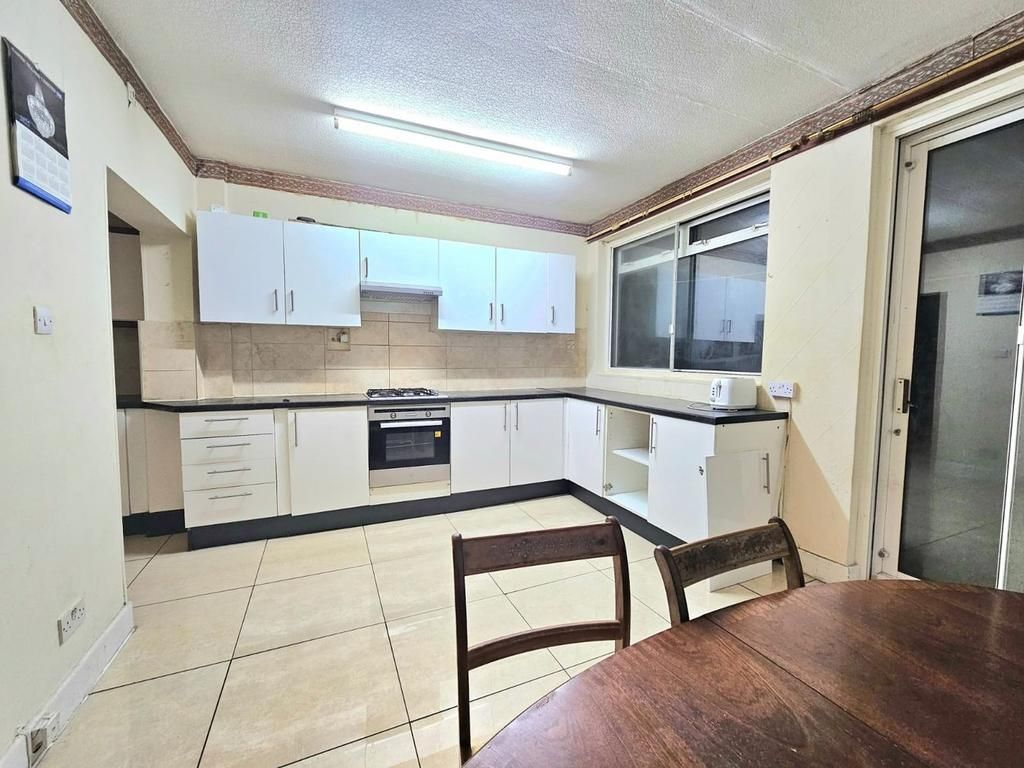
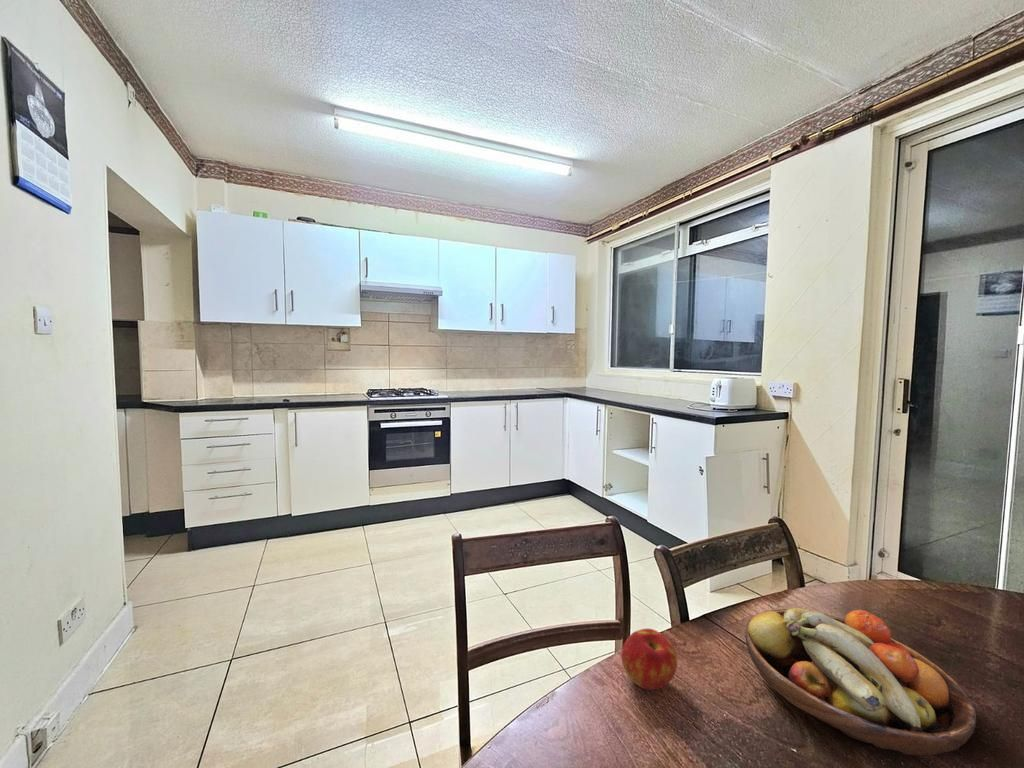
+ fruit bowl [744,607,978,756]
+ apple [620,628,678,691]
